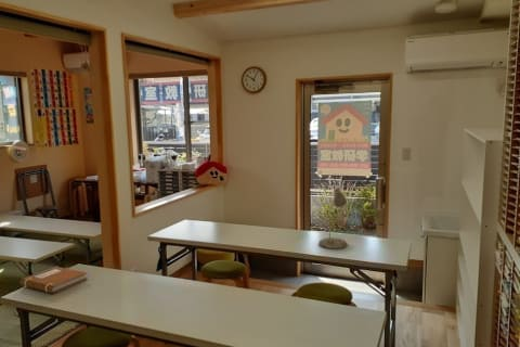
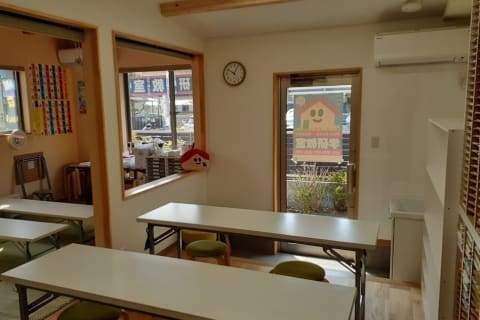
- desk lamp [317,187,348,249]
- notebook [20,266,89,294]
